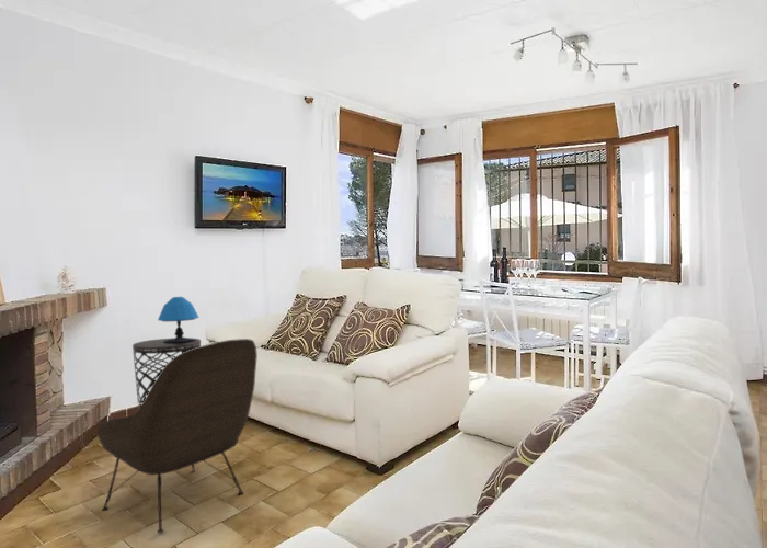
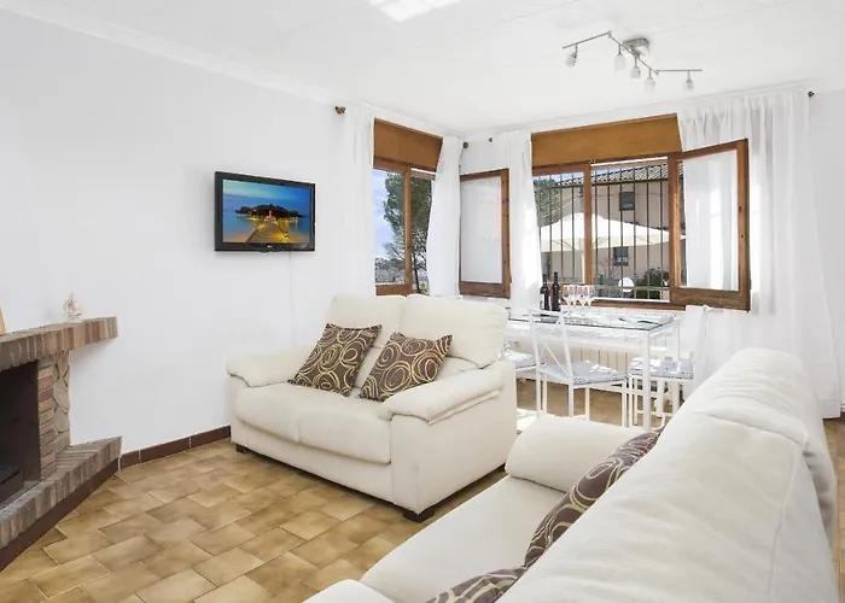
- side table [131,336,202,411]
- lounge chair [96,338,259,534]
- table lamp [157,296,201,342]
